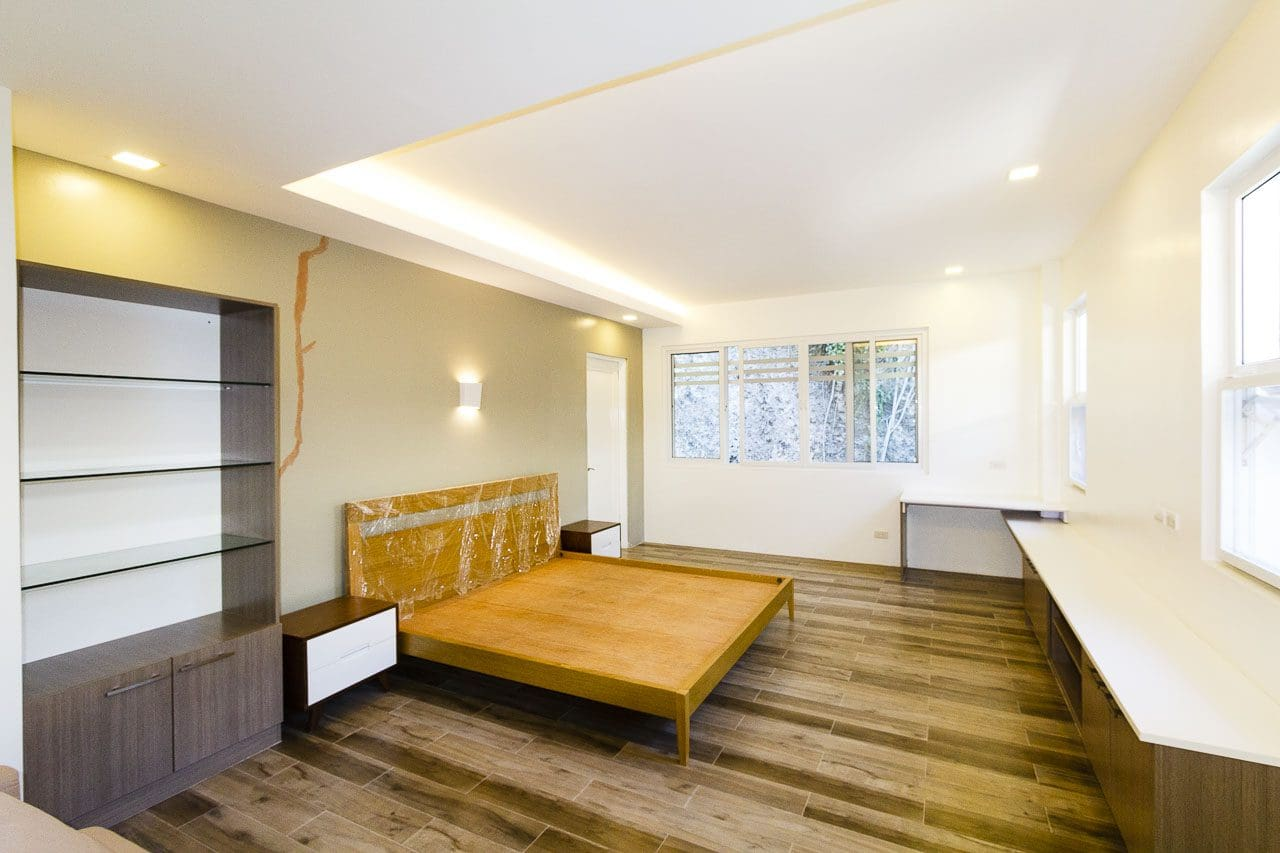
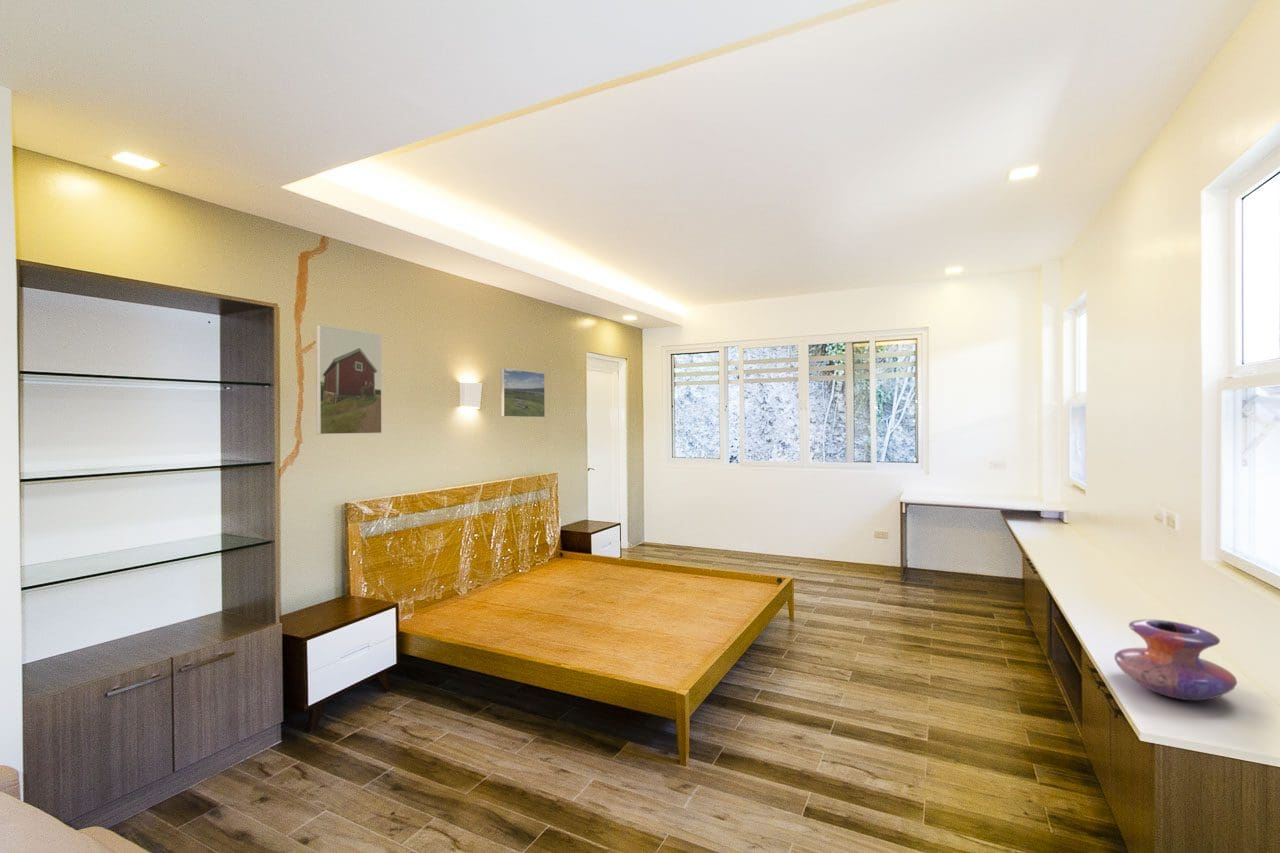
+ decorative vase [1113,618,1238,701]
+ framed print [500,367,546,418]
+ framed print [315,324,383,435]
